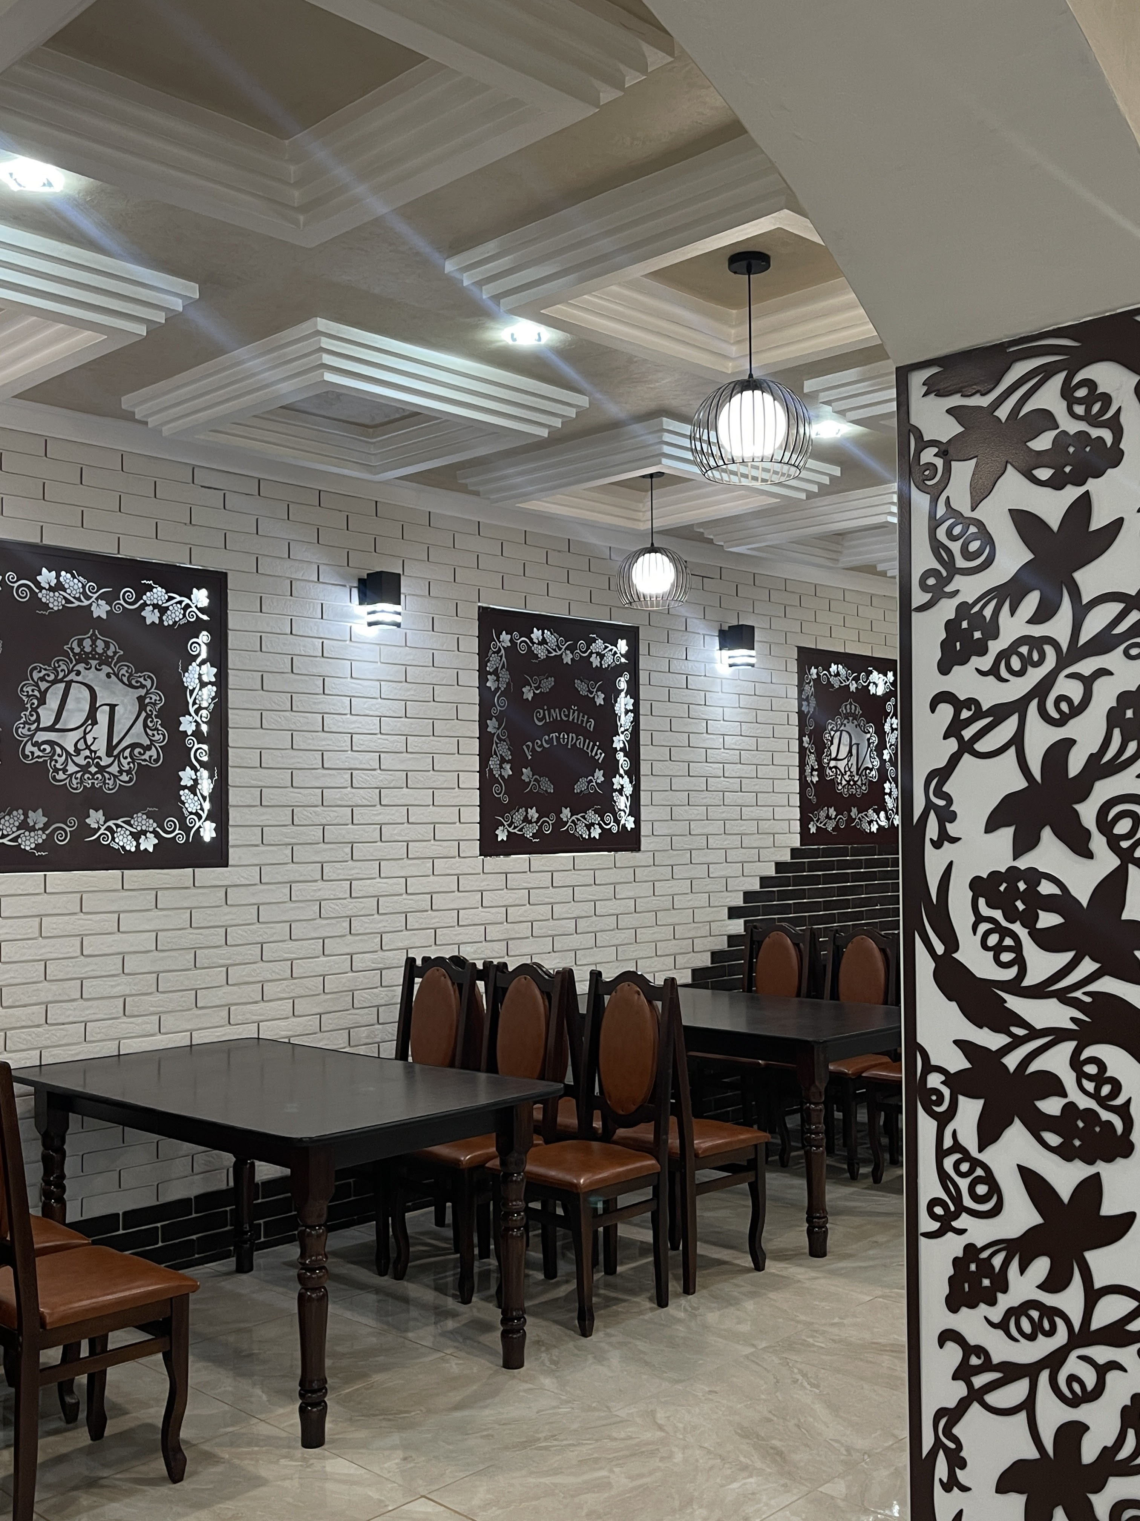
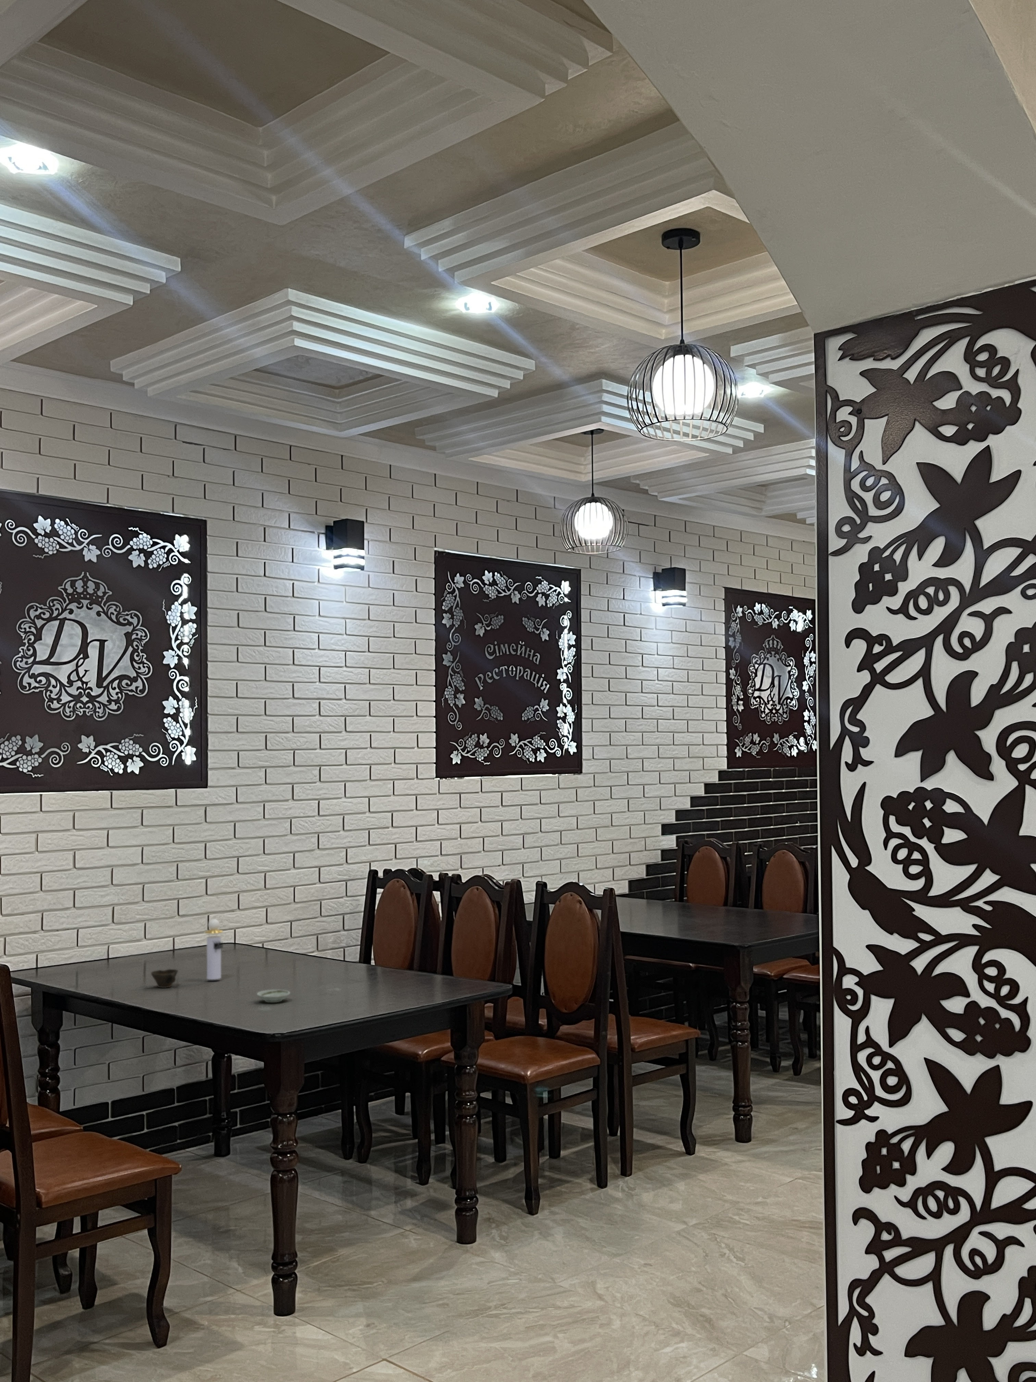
+ saucer [257,989,291,1003]
+ cup [150,968,178,988]
+ perfume bottle [205,918,223,980]
